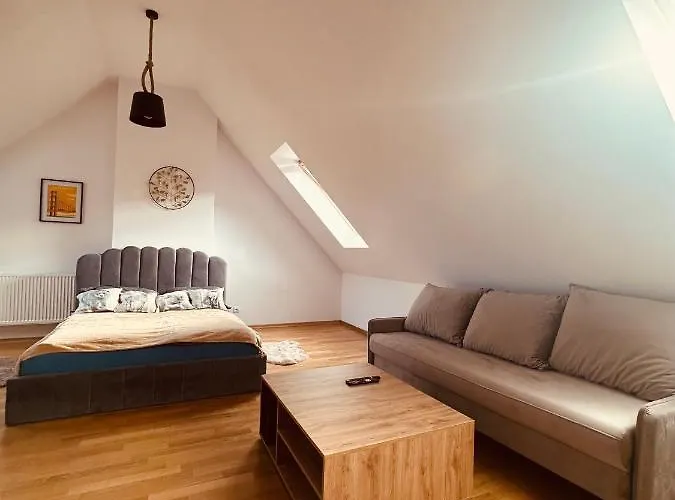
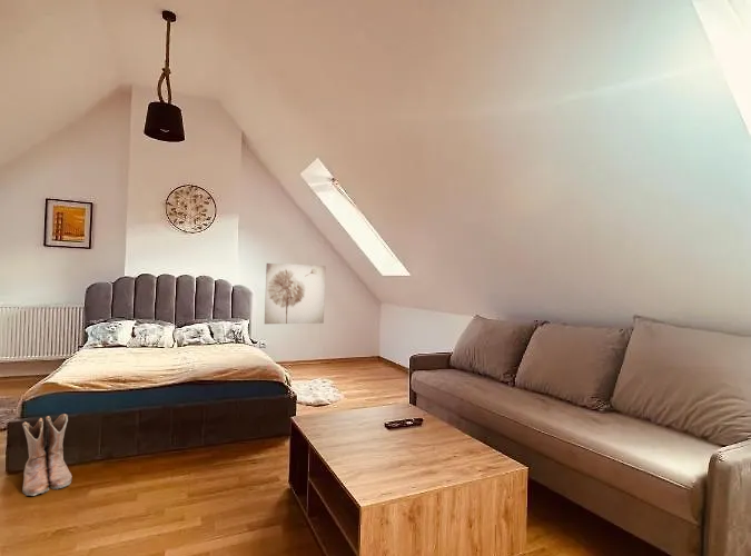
+ wall art [264,262,327,325]
+ boots [21,413,73,497]
